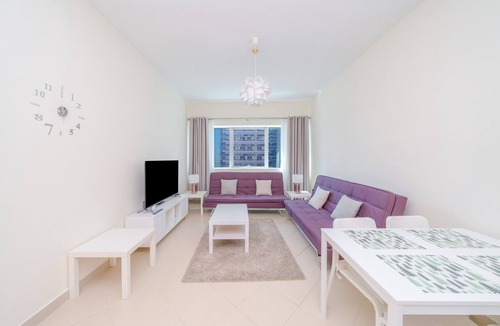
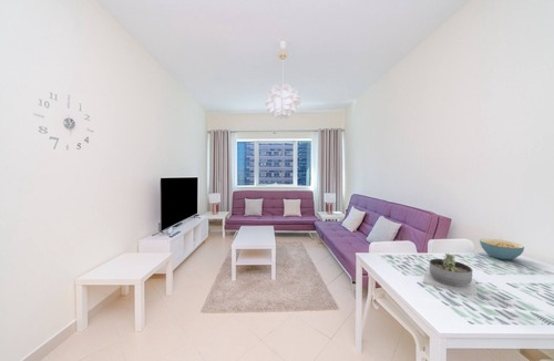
+ cereal bowl [479,238,525,260]
+ succulent planter [422,252,479,297]
